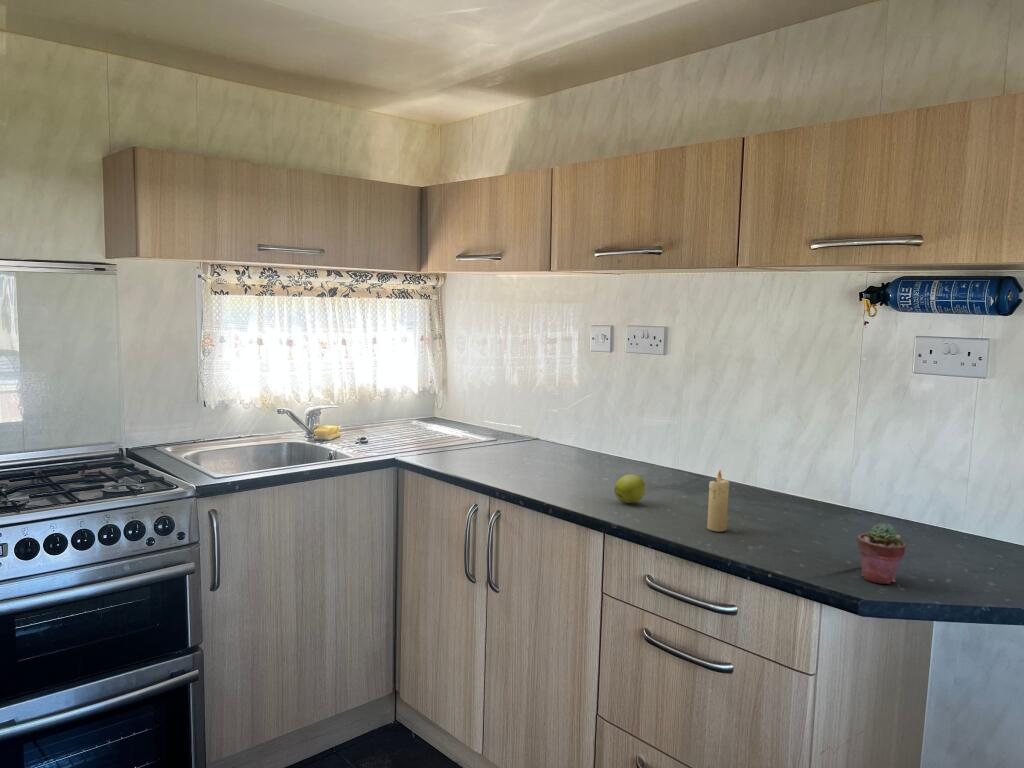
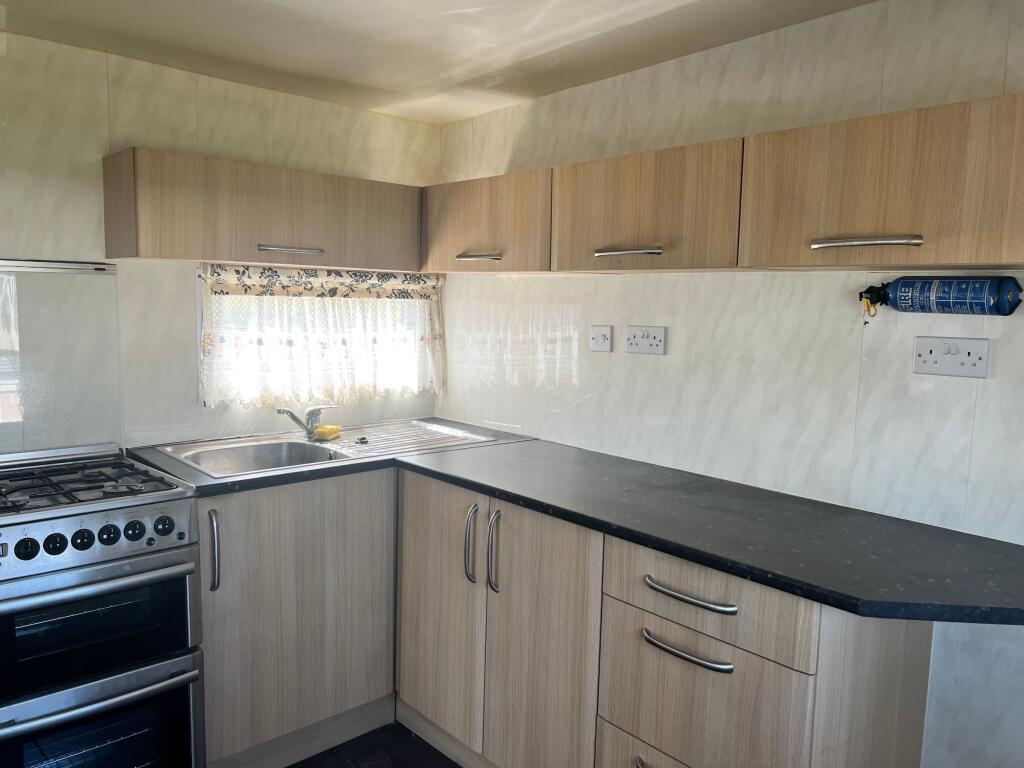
- potted succulent [856,522,907,585]
- apple [613,473,646,504]
- candle [706,470,730,533]
